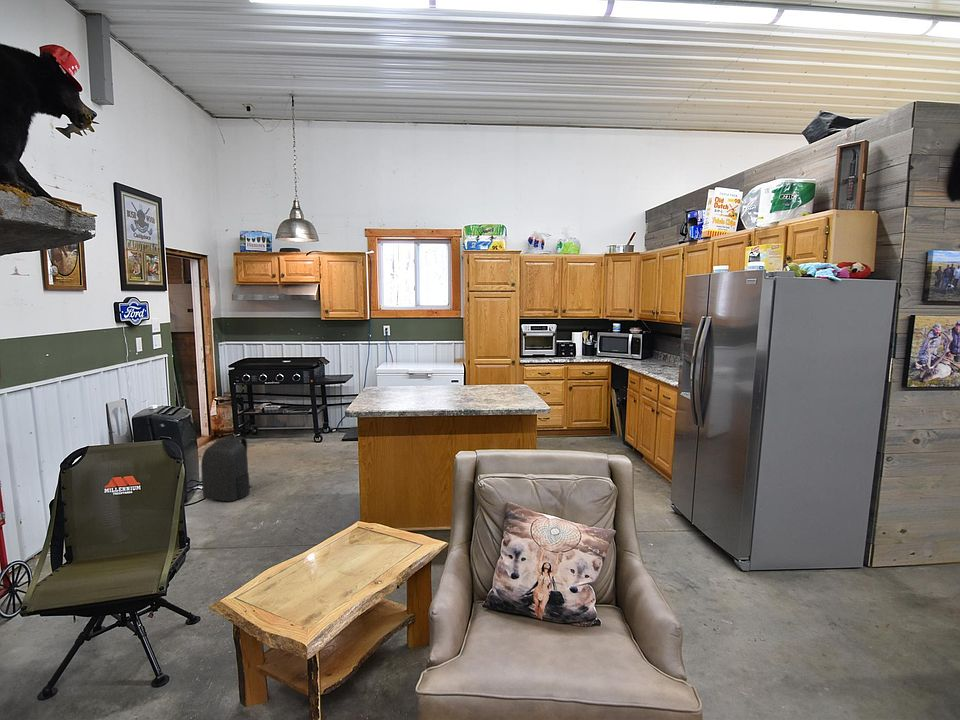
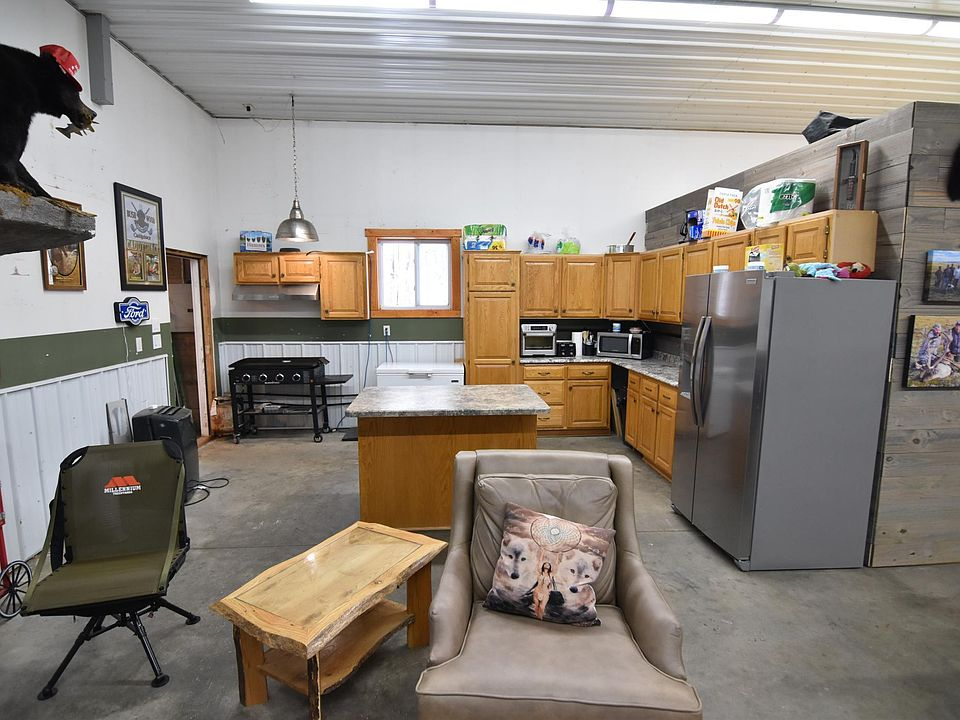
- backpack [200,434,254,502]
